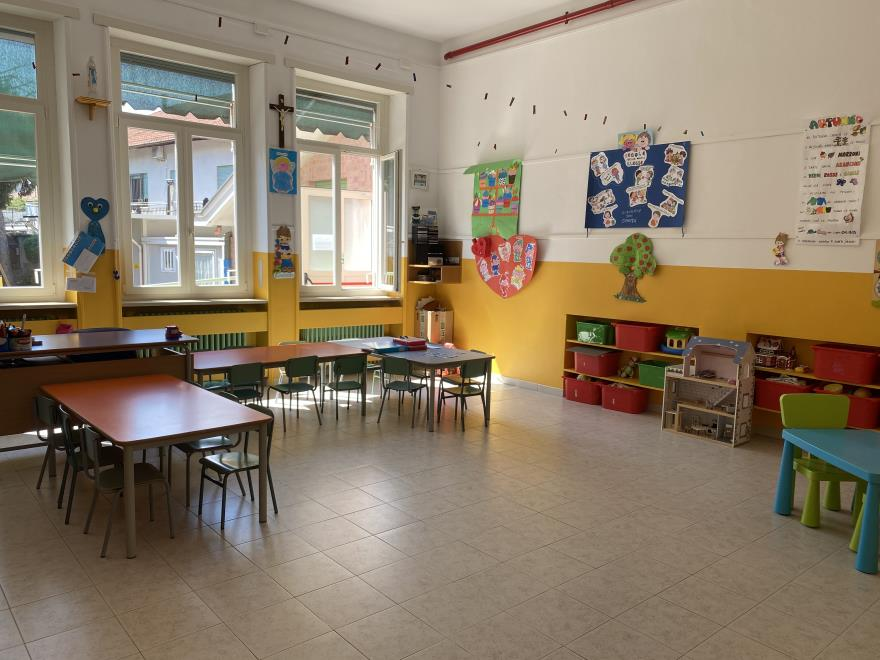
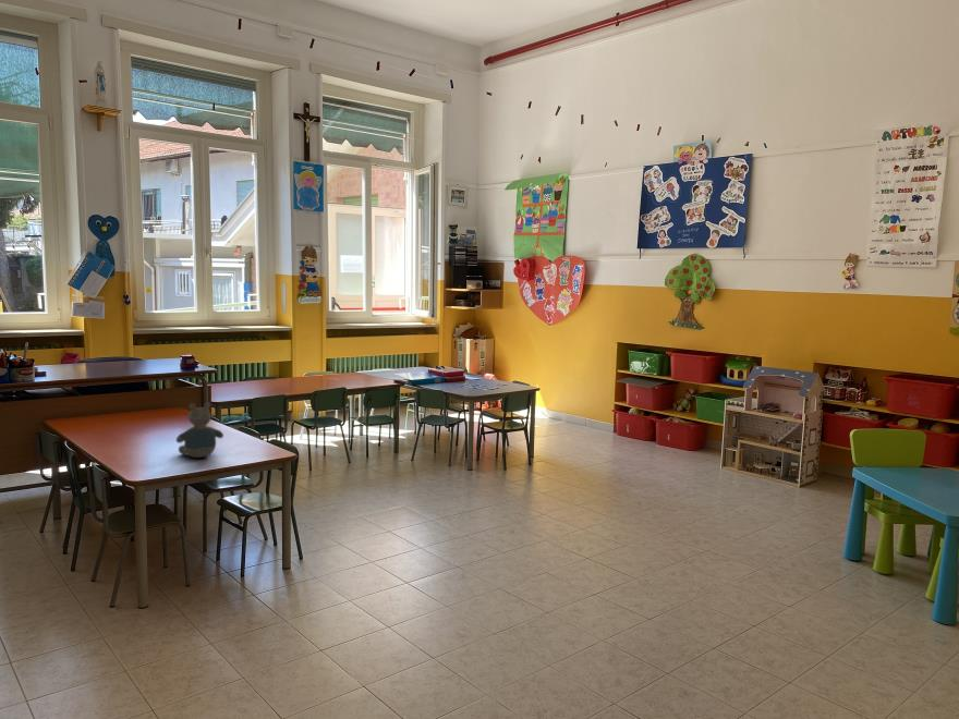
+ stuffed animal [175,401,224,459]
